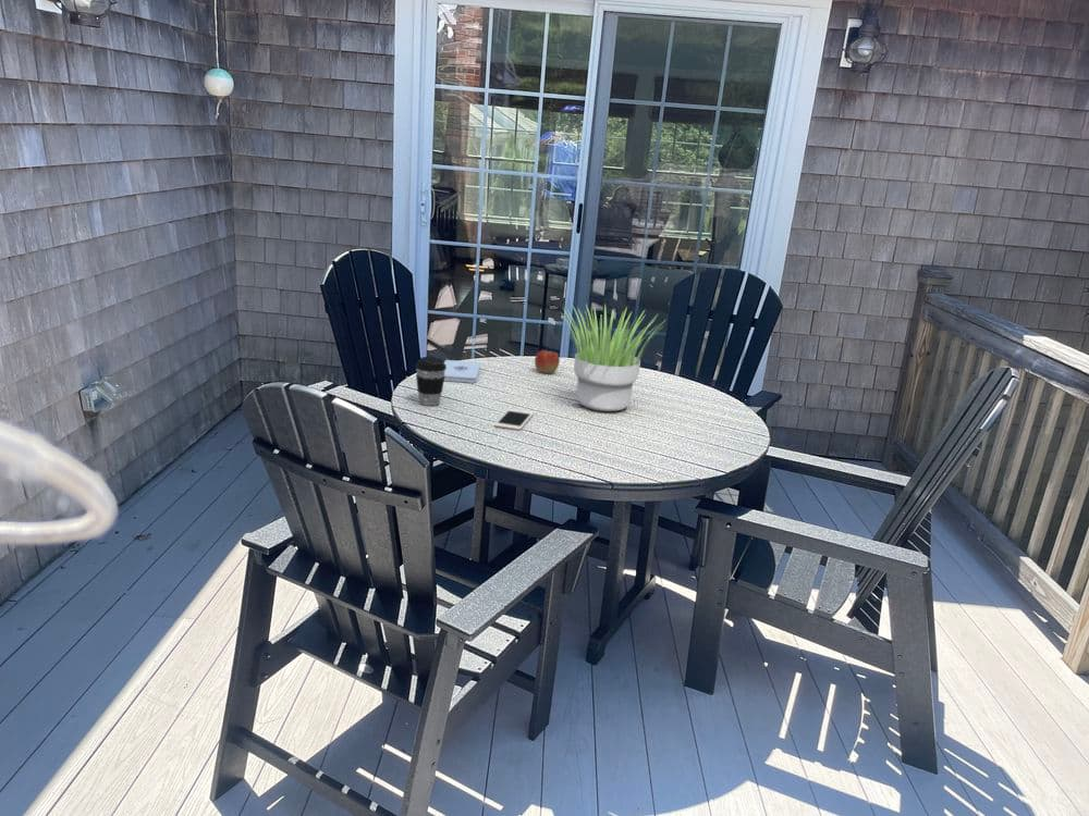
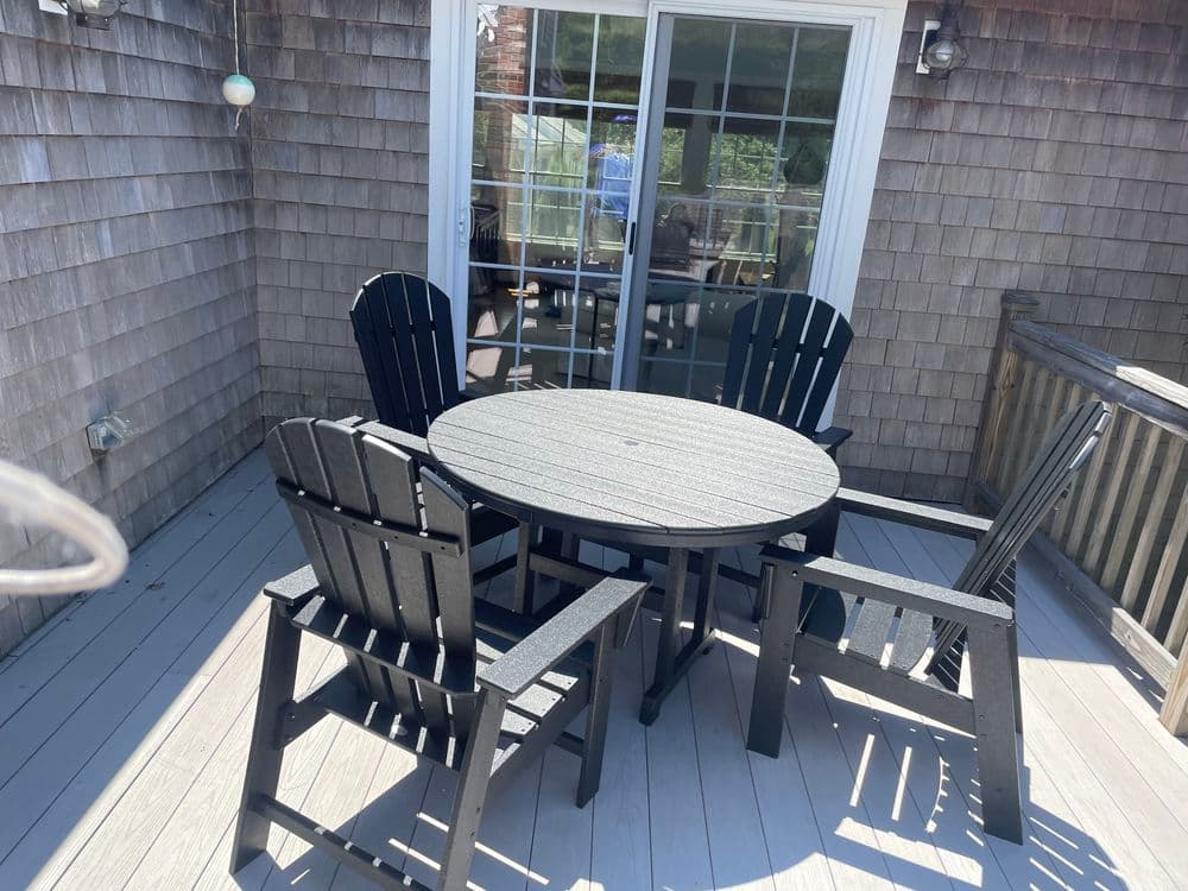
- apple [534,349,561,374]
- notepad [444,359,481,384]
- coffee cup [415,357,446,407]
- cell phone [493,408,535,431]
- potted plant [559,304,665,412]
